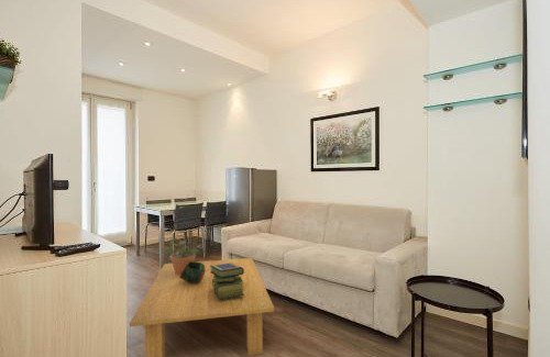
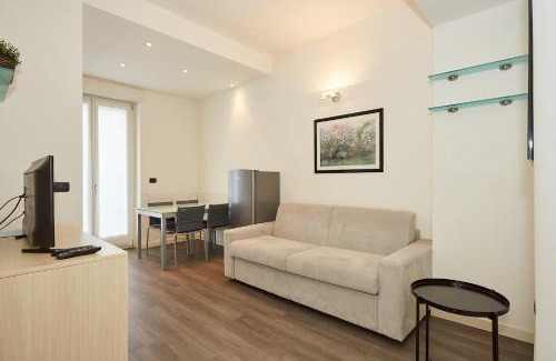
- coffee table [129,257,275,357]
- decorative bowl [179,260,206,283]
- potted plant [165,236,206,275]
- stack of books [210,263,244,300]
